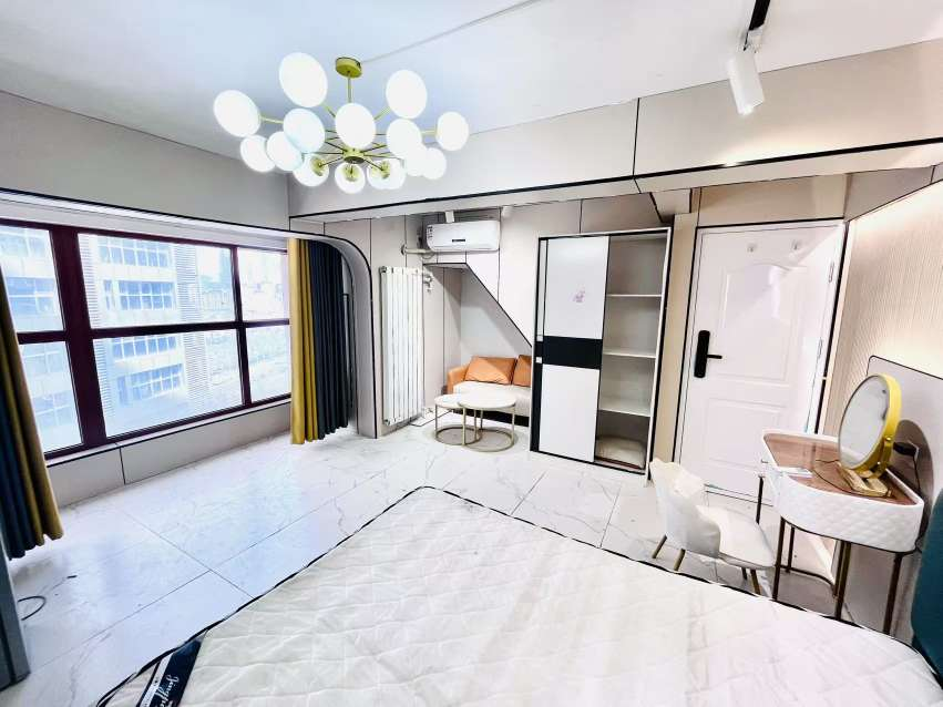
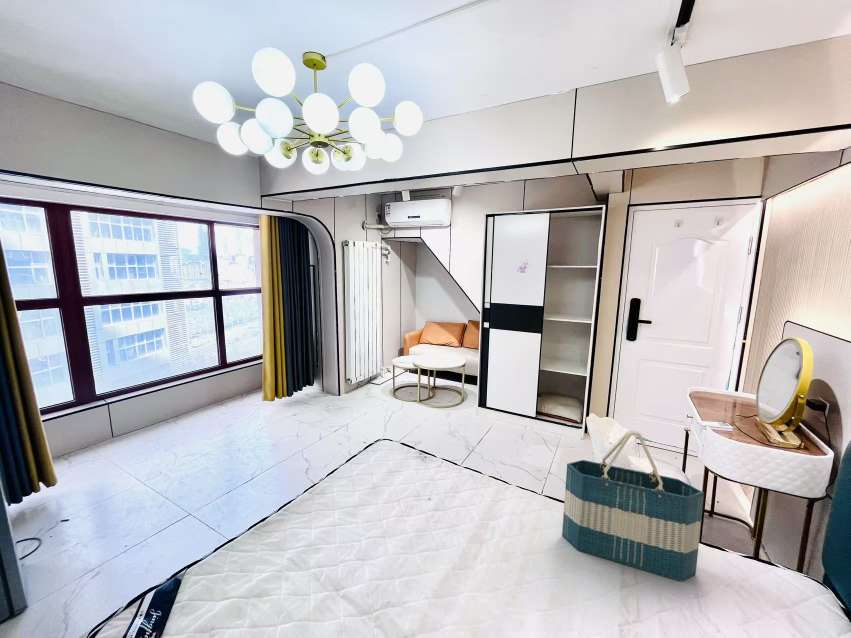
+ tote bag [561,429,705,583]
